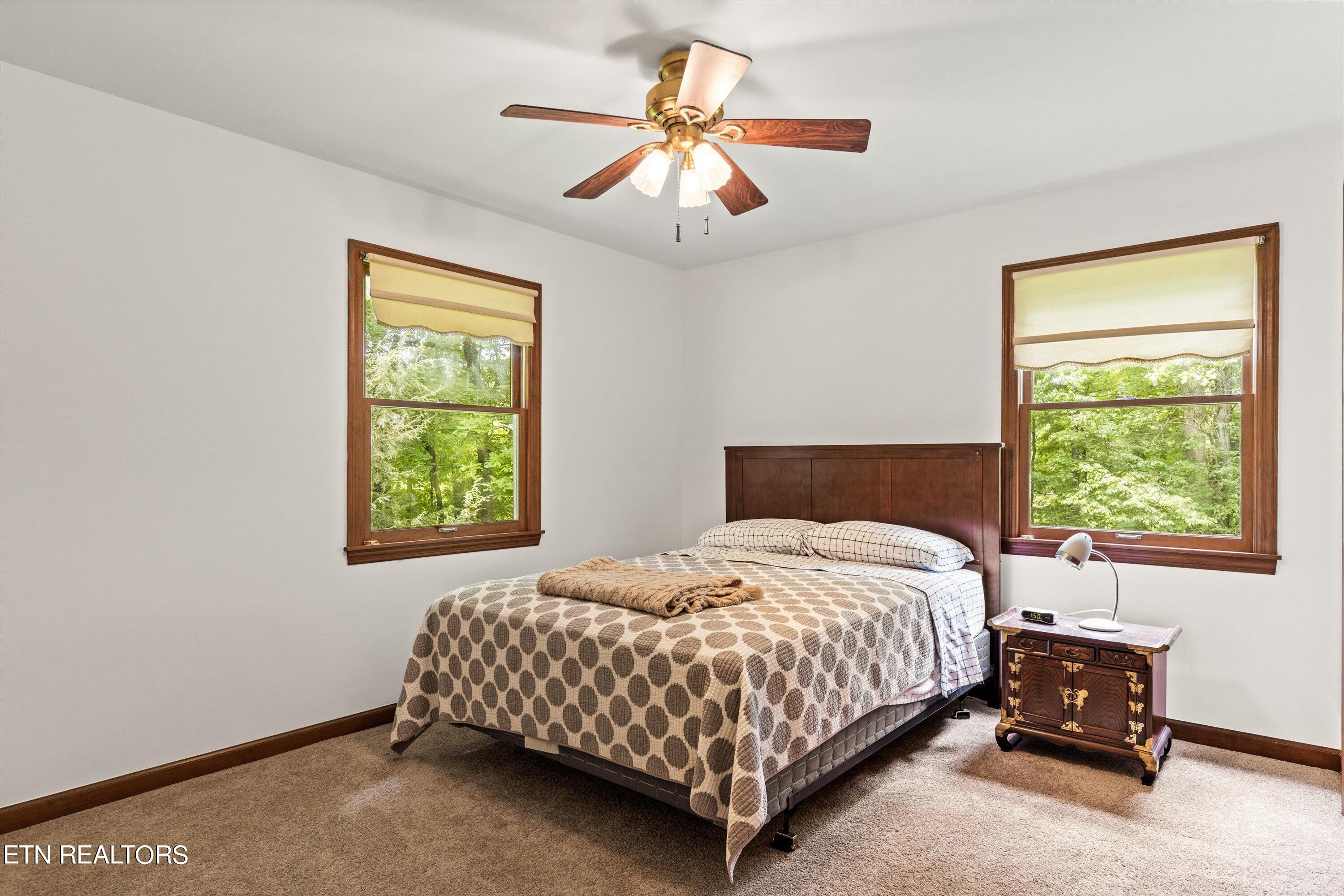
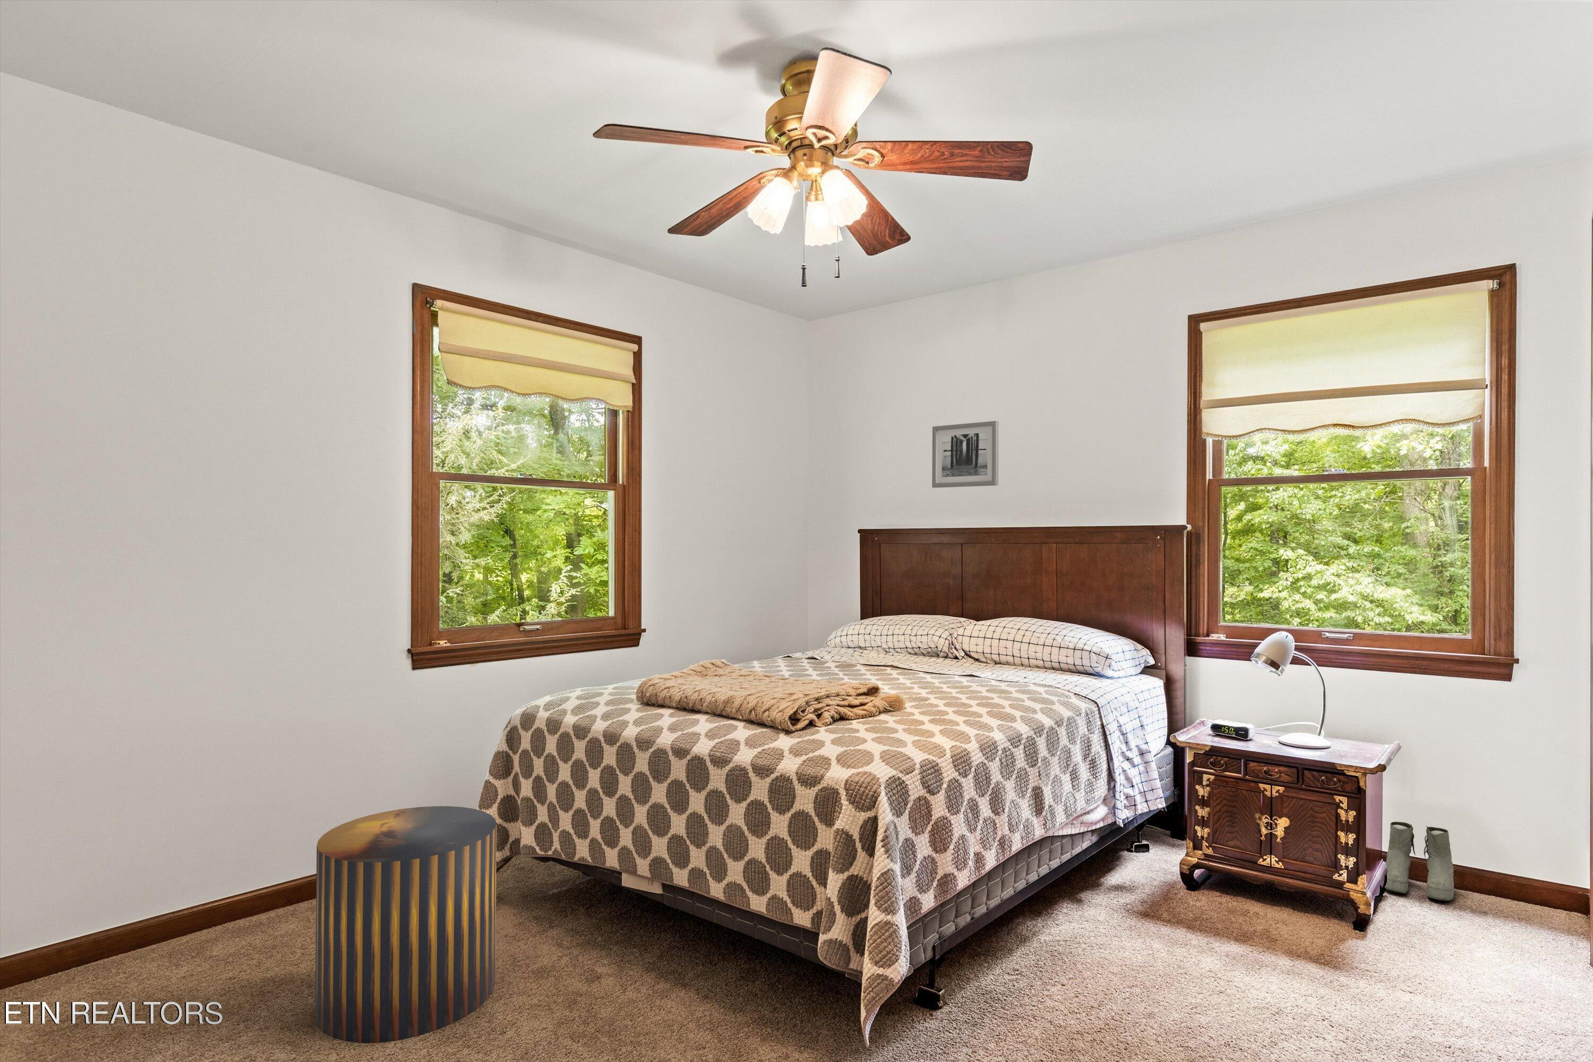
+ stool [314,806,497,1044]
+ wall art [932,421,999,488]
+ boots [1384,821,1454,902]
